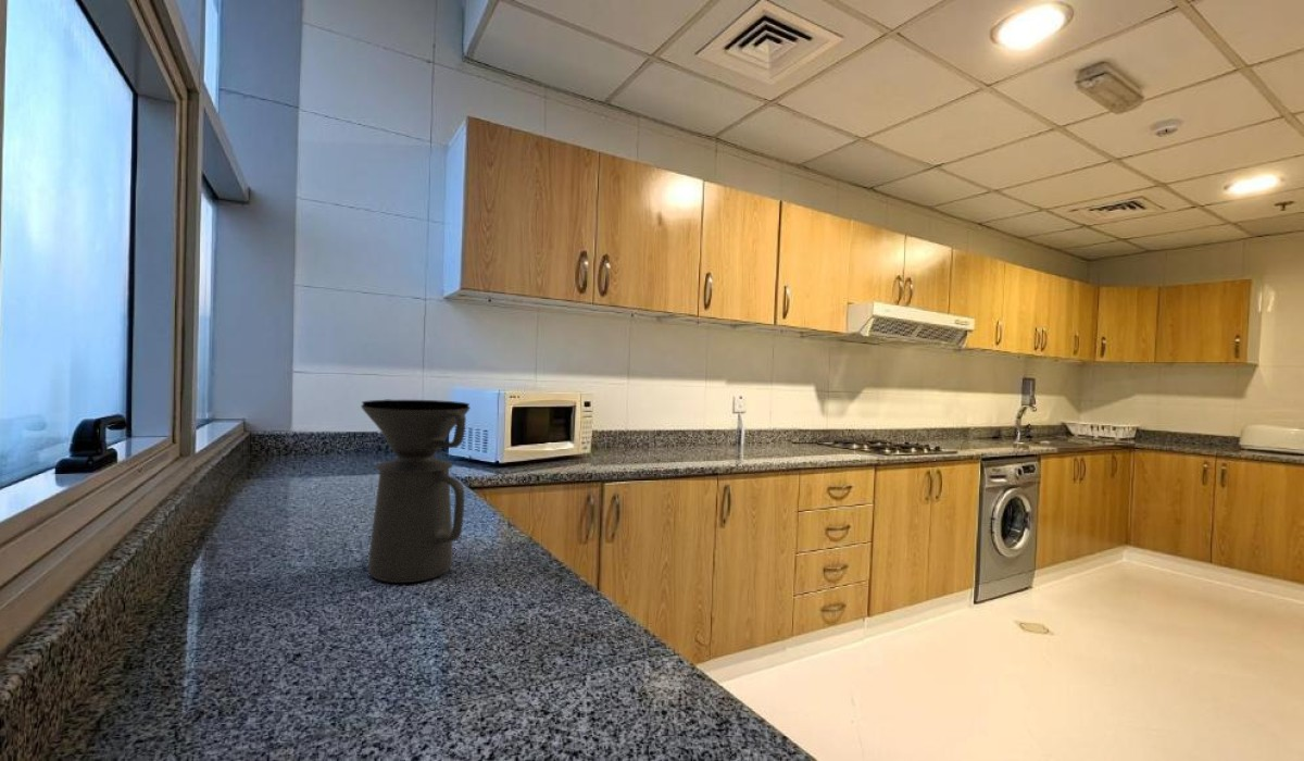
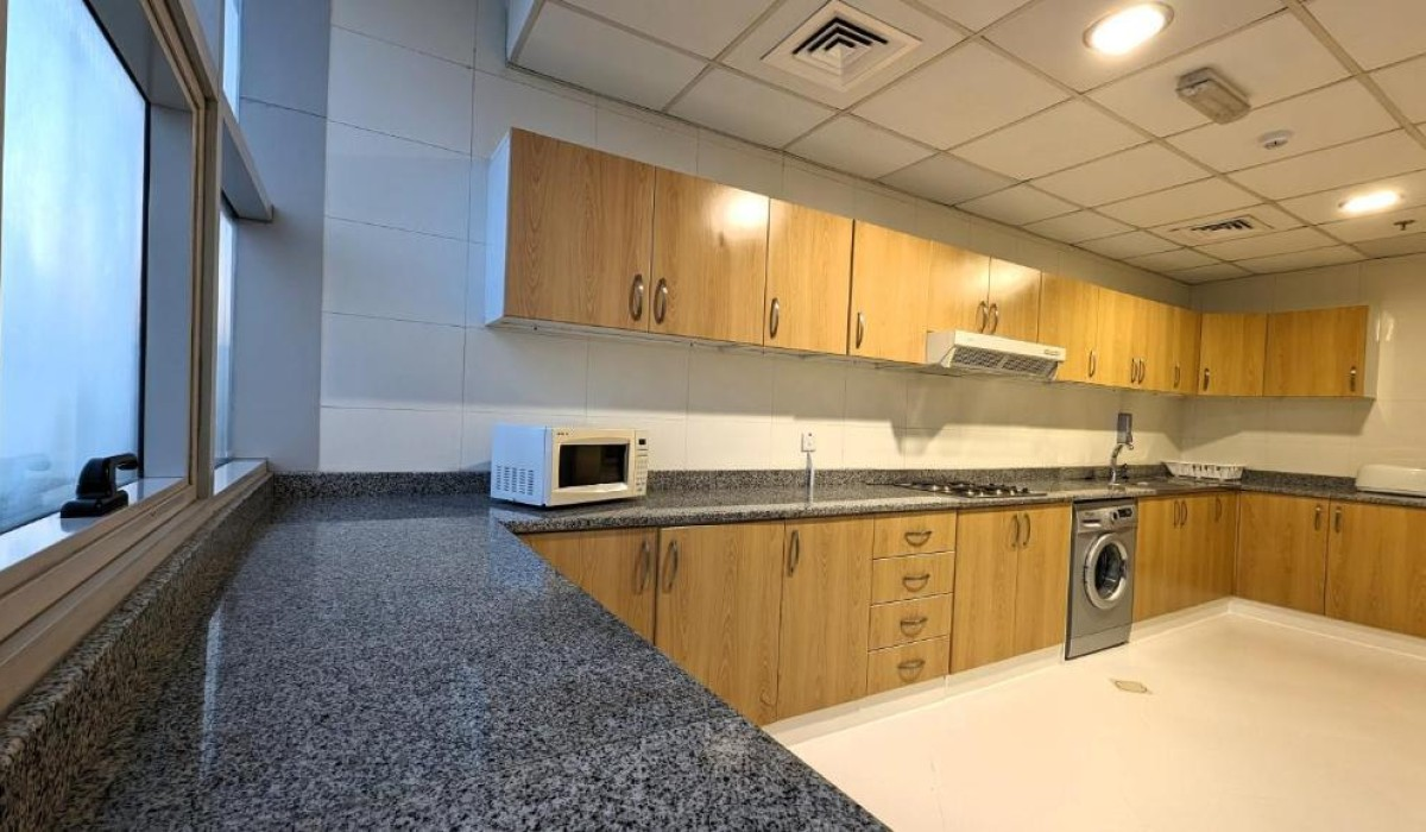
- coffee maker [360,399,472,584]
